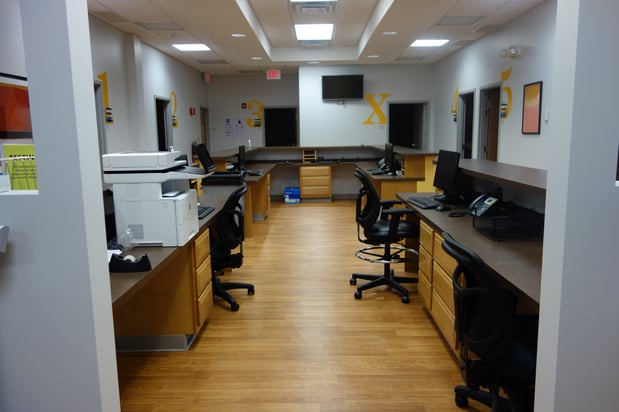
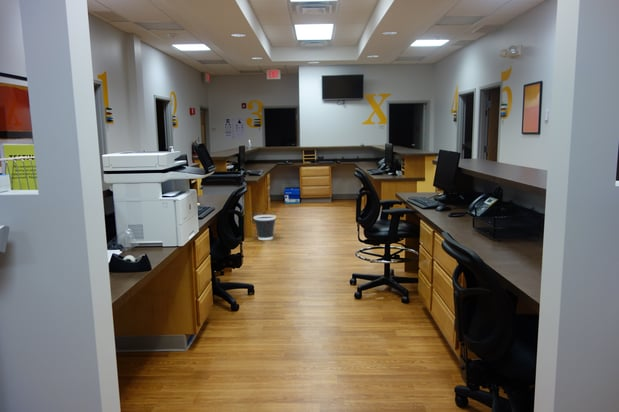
+ wastebasket [253,214,277,241]
